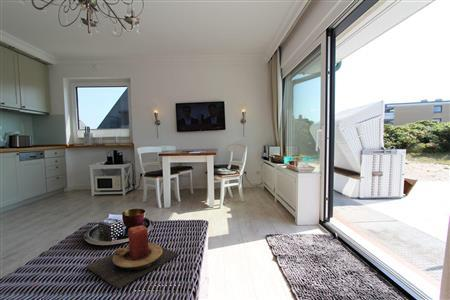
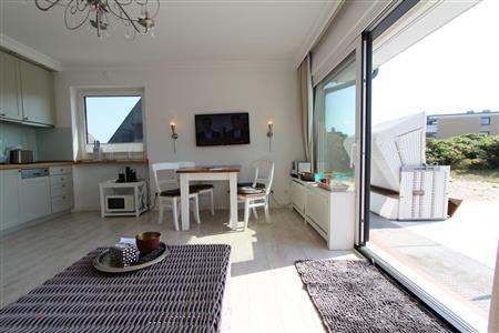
- candle [85,224,180,290]
